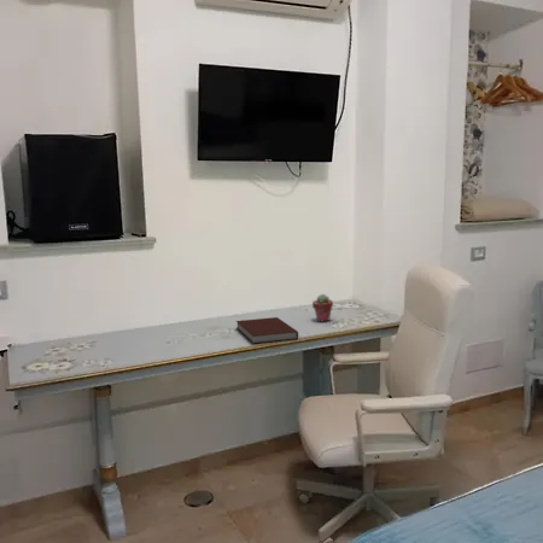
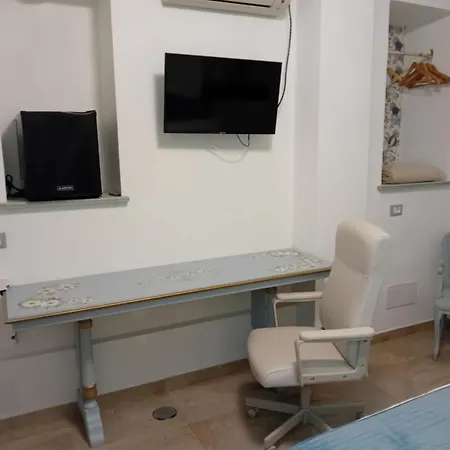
- notebook [235,316,299,345]
- potted succulent [311,293,334,322]
